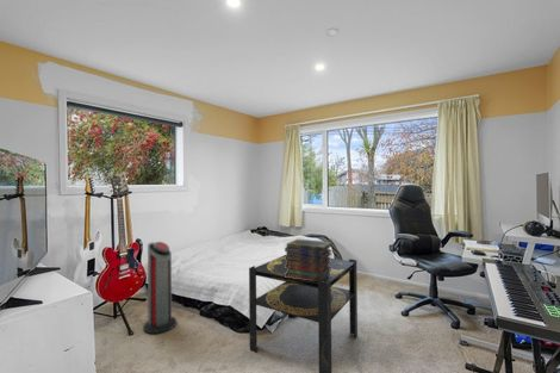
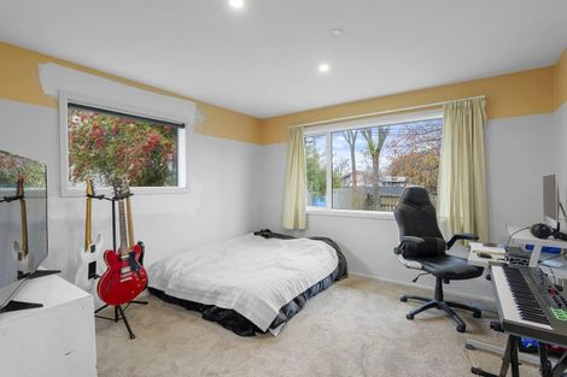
- book stack [284,238,334,282]
- side table [248,254,359,373]
- air purifier [142,241,178,335]
